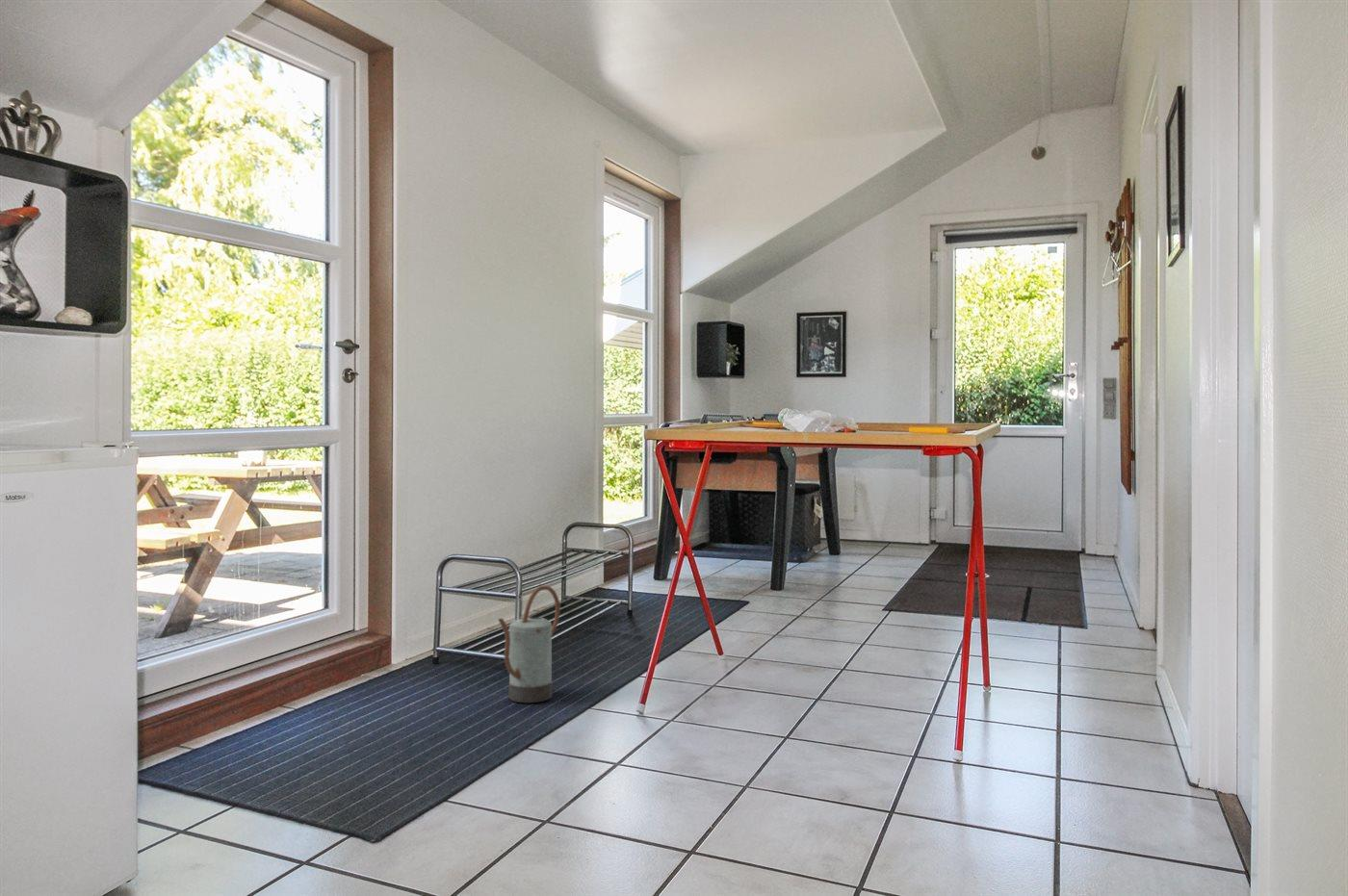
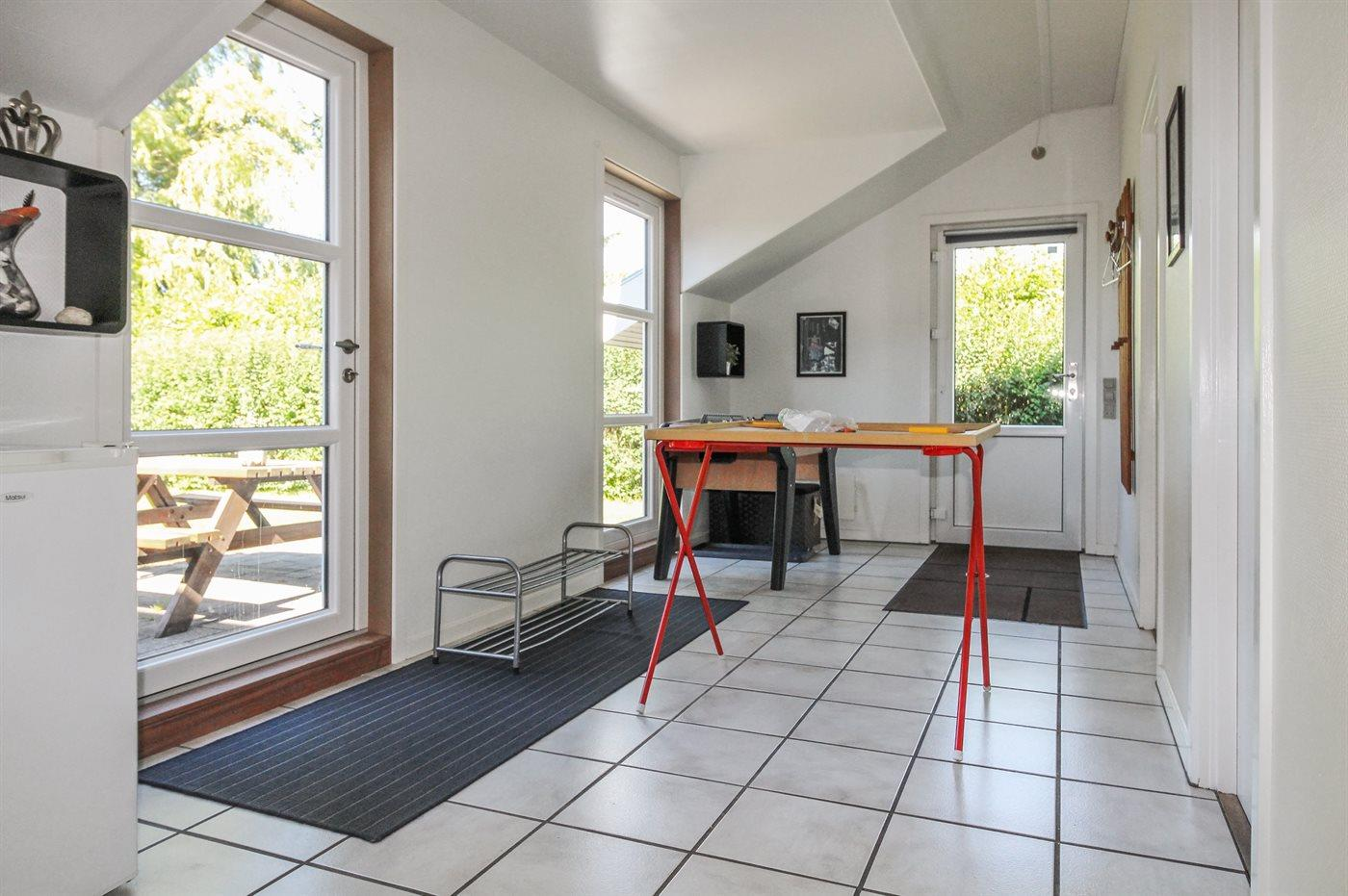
- watering can [497,584,560,704]
